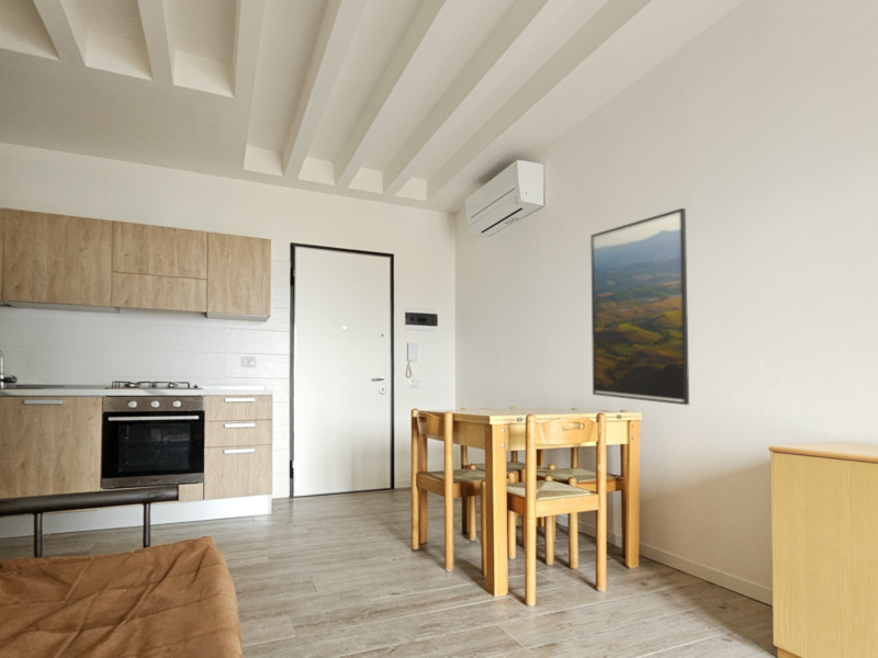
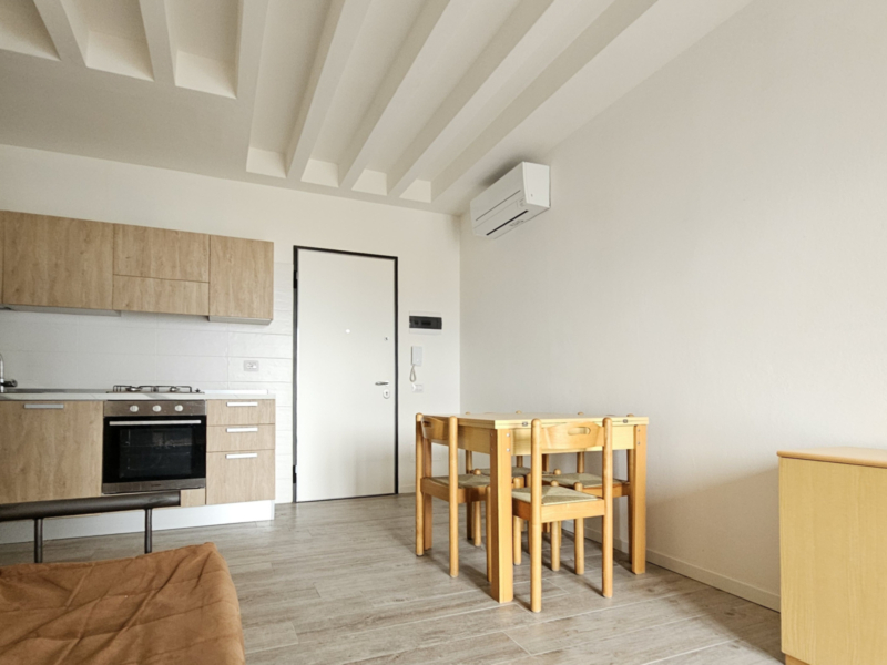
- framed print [590,207,690,406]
